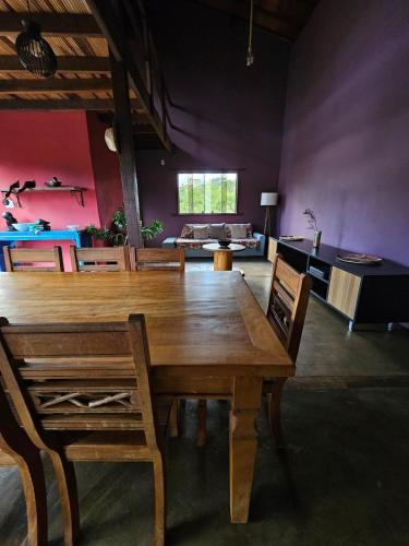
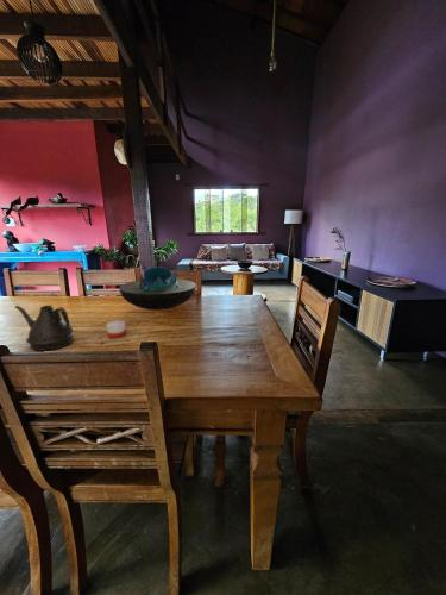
+ teapot [14,305,75,352]
+ decorative bowl [118,262,197,311]
+ candle [106,318,127,339]
